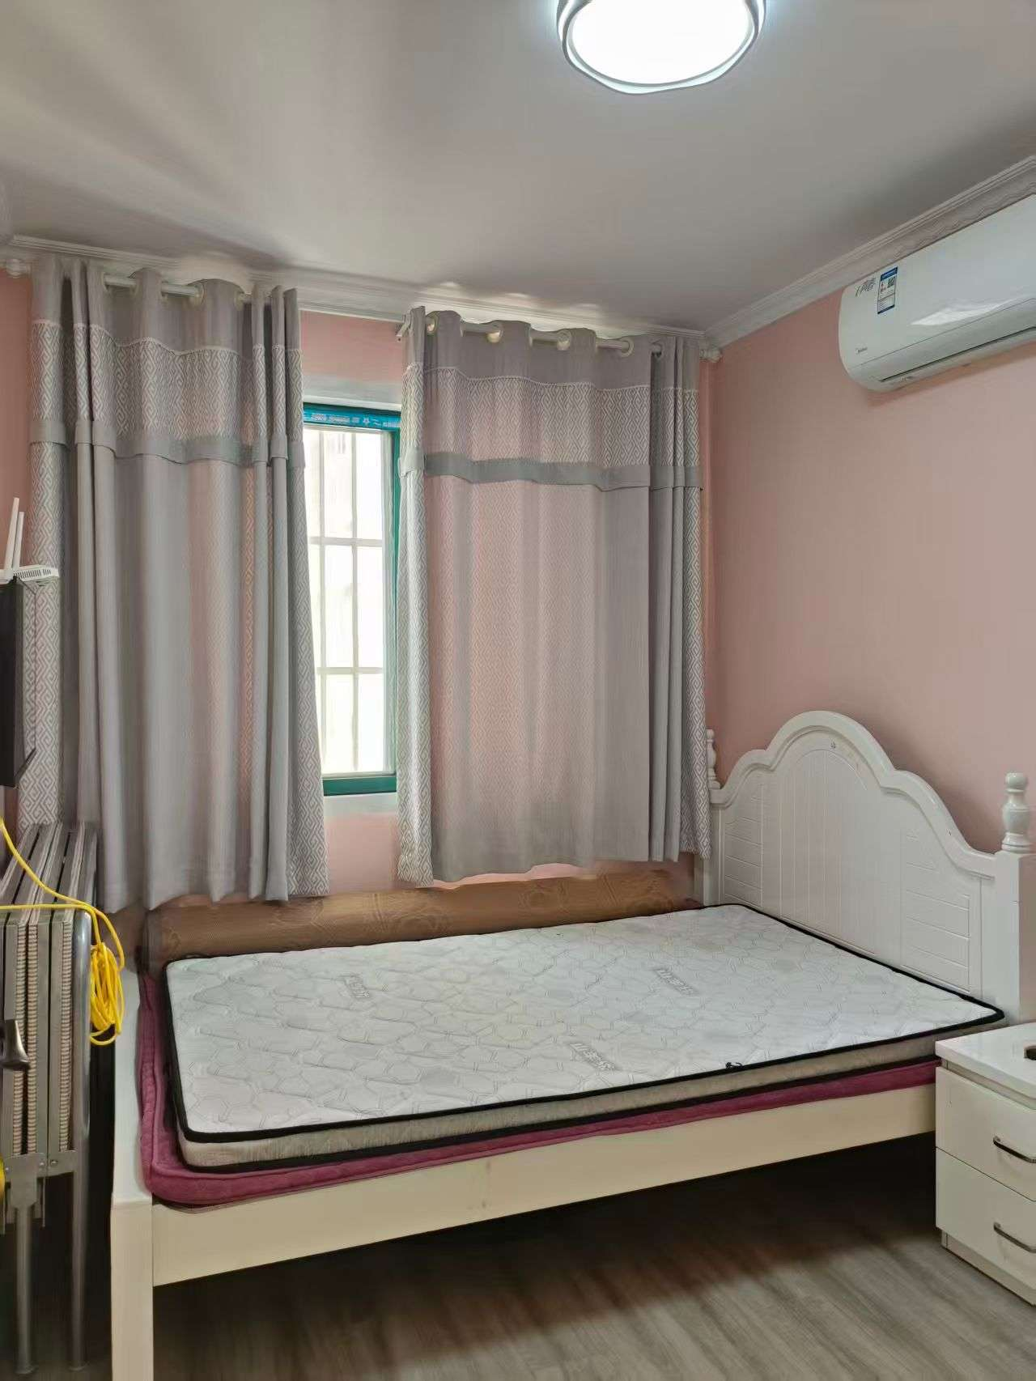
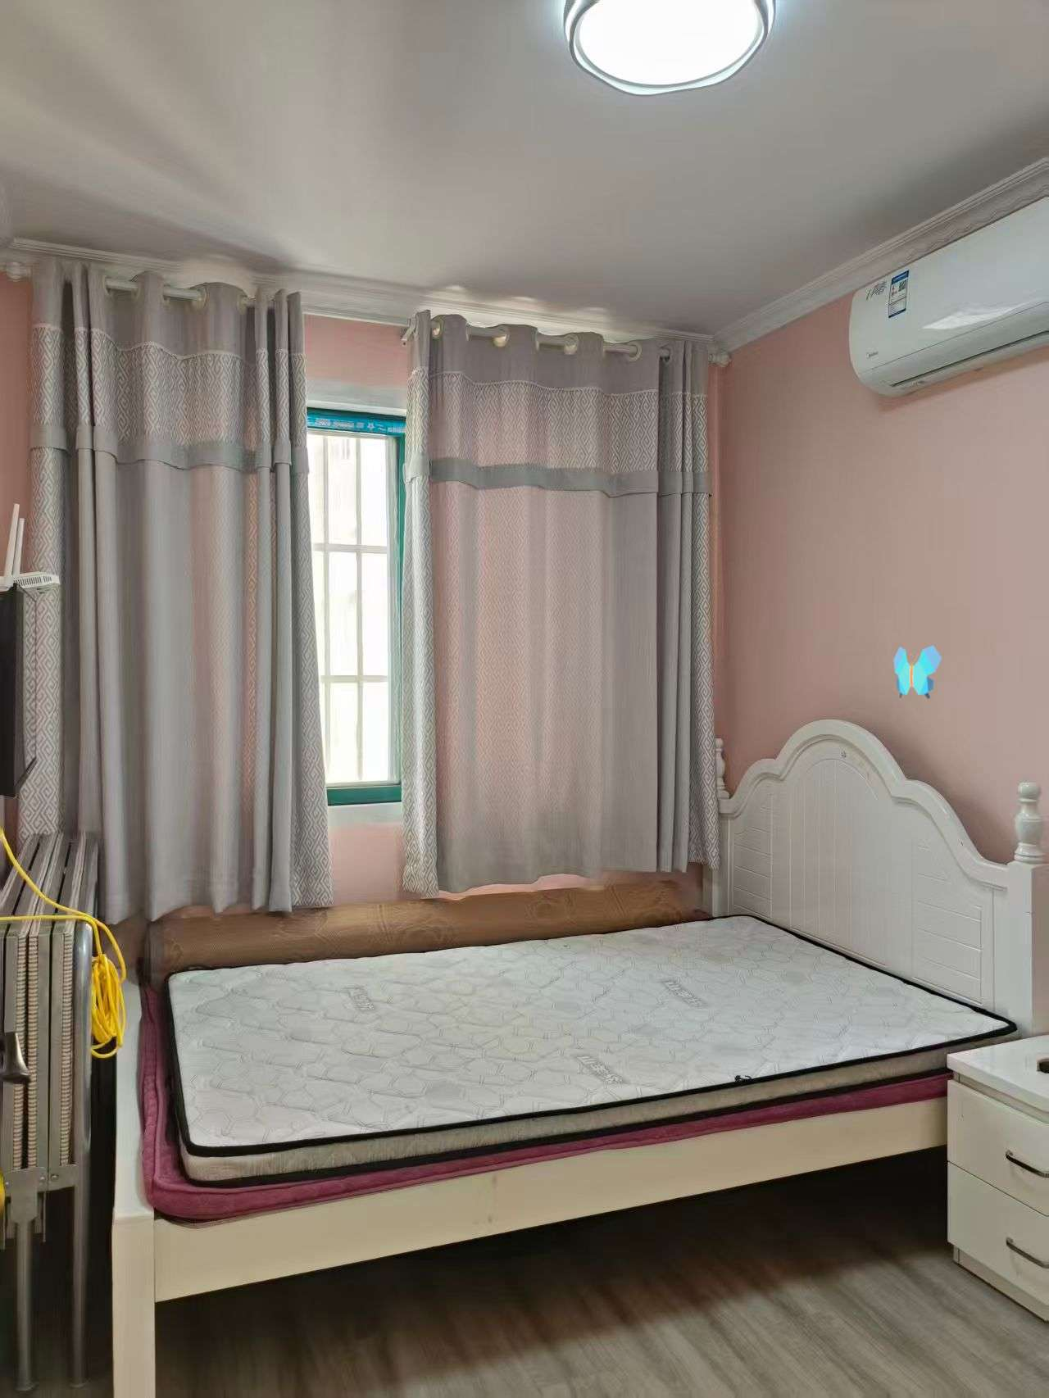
+ decorative butterfly [894,644,942,700]
